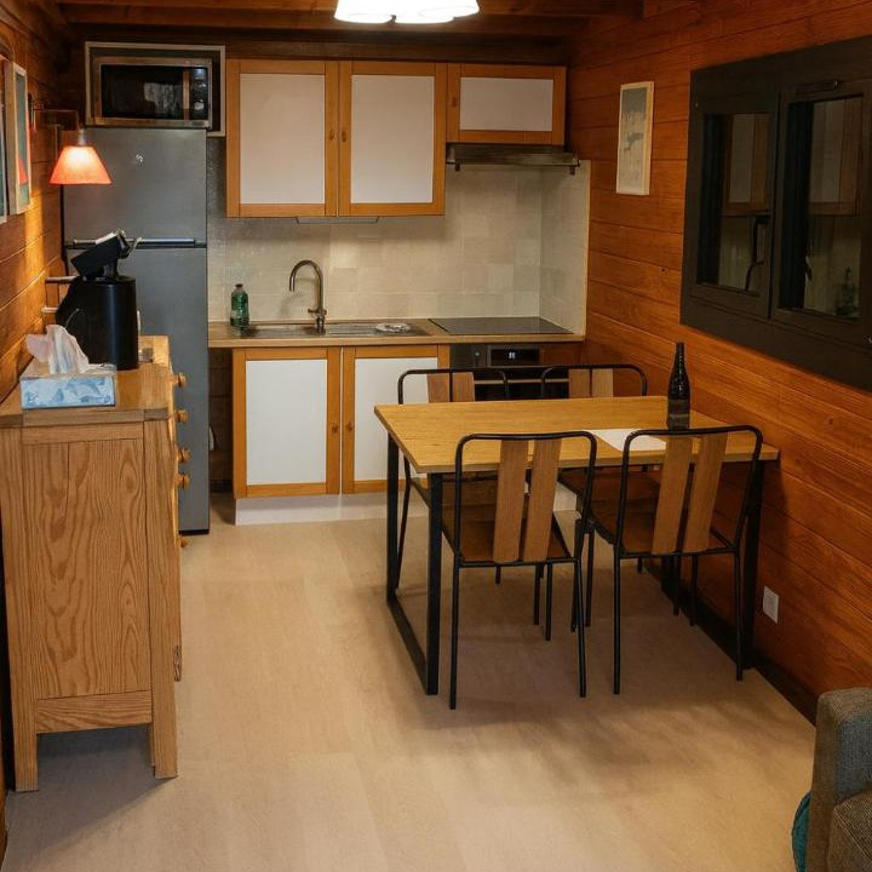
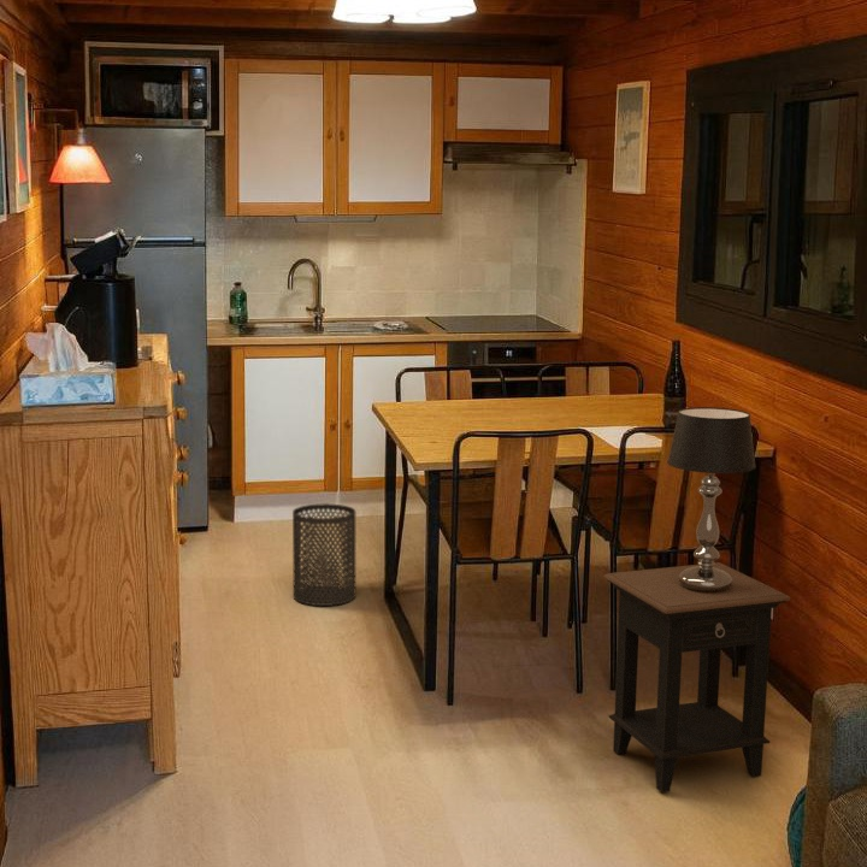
+ side table [603,561,792,794]
+ trash can [291,502,356,607]
+ table lamp [666,406,757,592]
